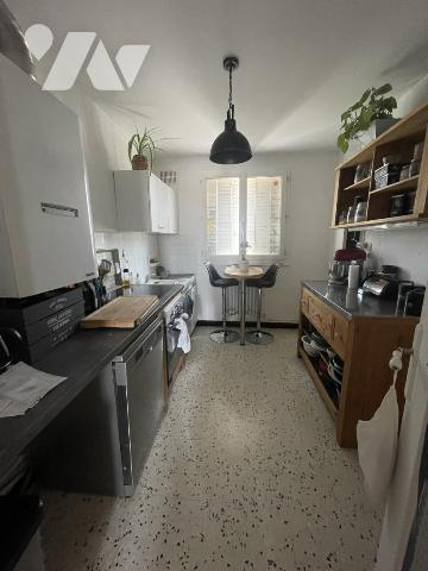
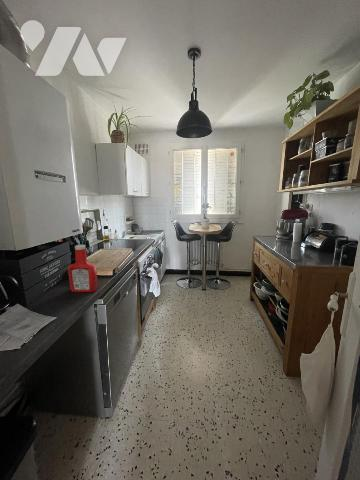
+ soap bottle [67,244,99,293]
